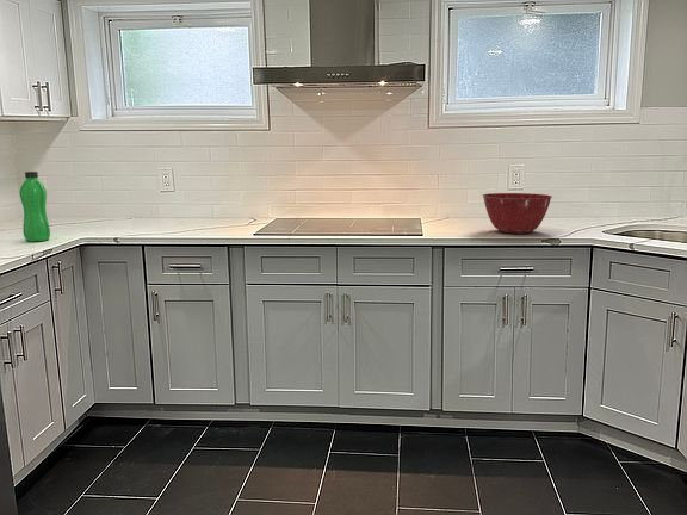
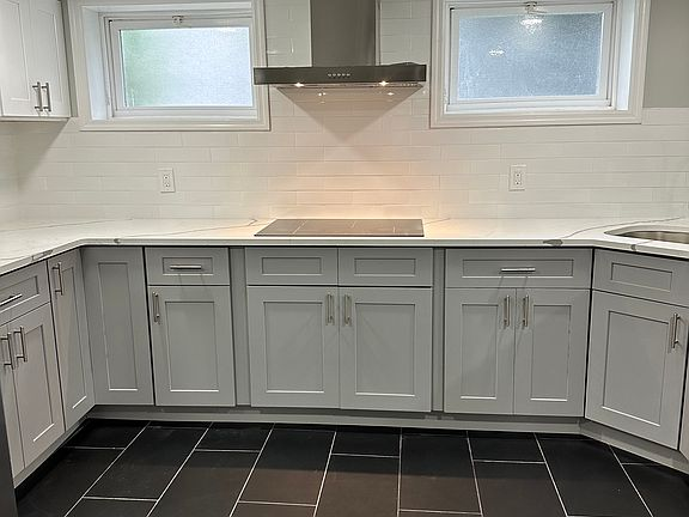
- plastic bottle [18,170,51,243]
- mixing bowl [482,192,553,235]
